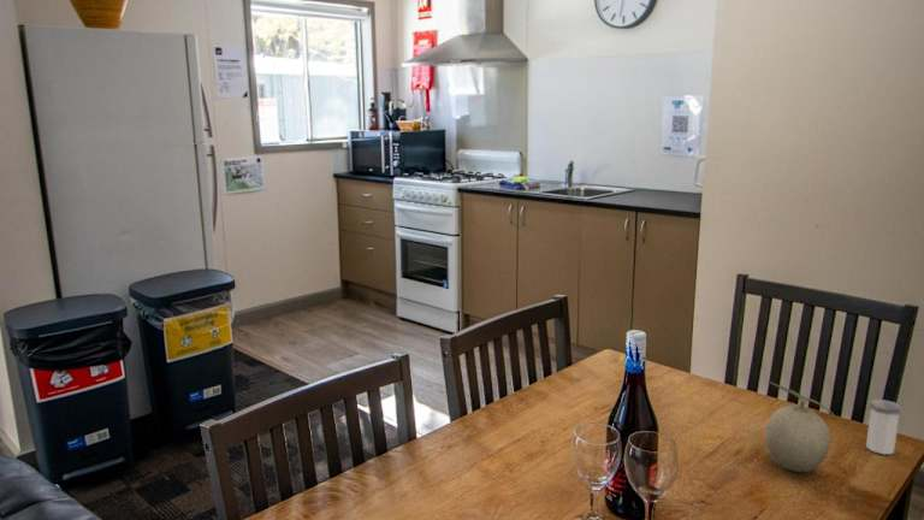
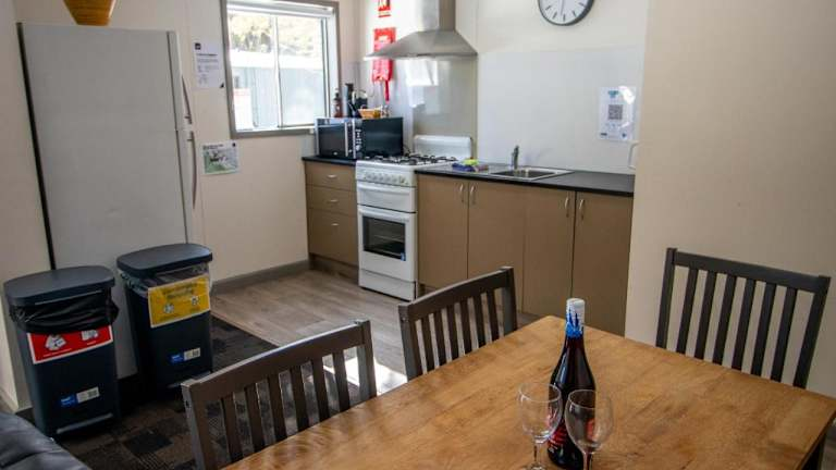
- fruit [764,379,836,473]
- salt shaker [865,398,904,455]
